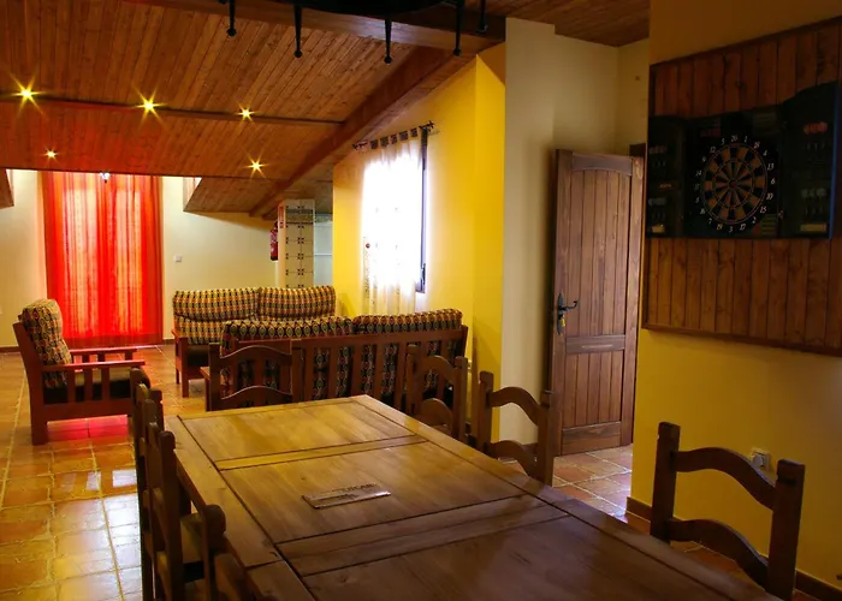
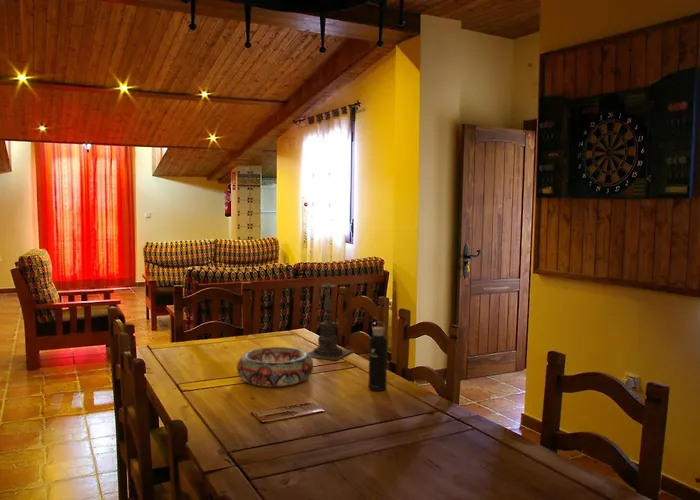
+ water bottle [368,321,388,392]
+ decorative bowl [236,346,314,388]
+ candle holder [307,281,354,361]
